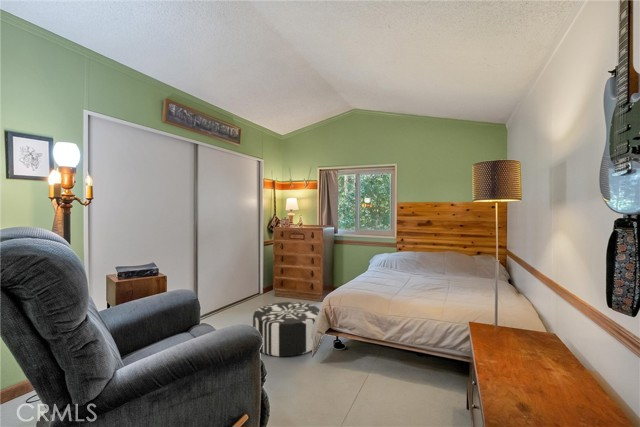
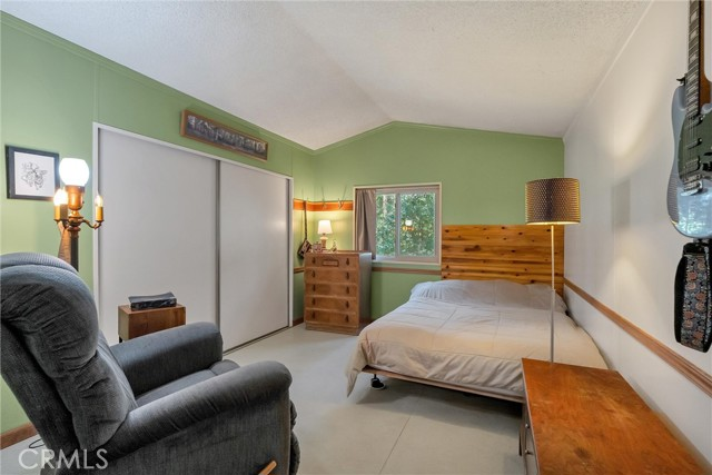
- pouf [252,301,322,357]
